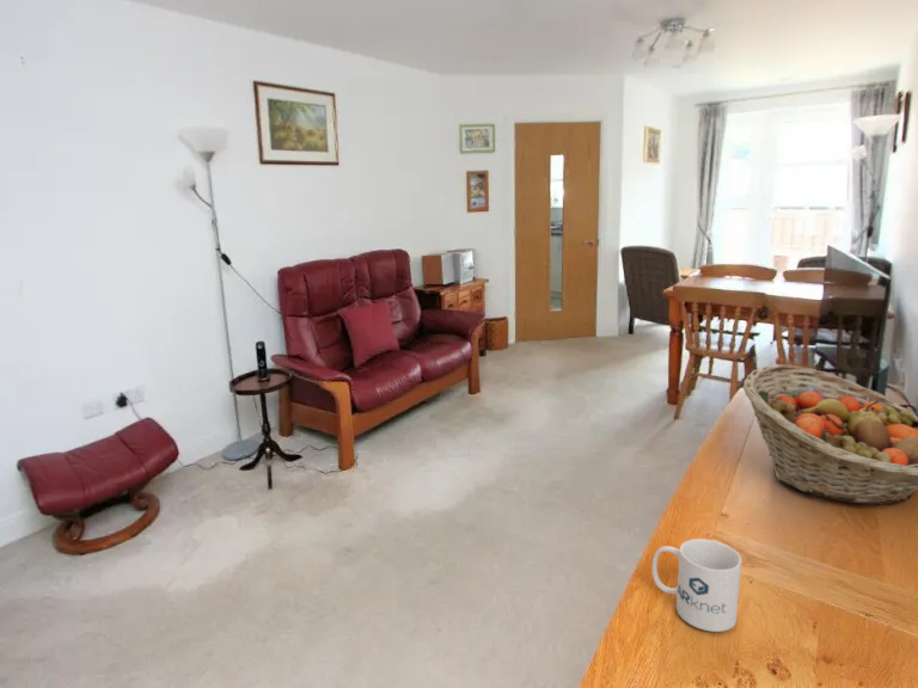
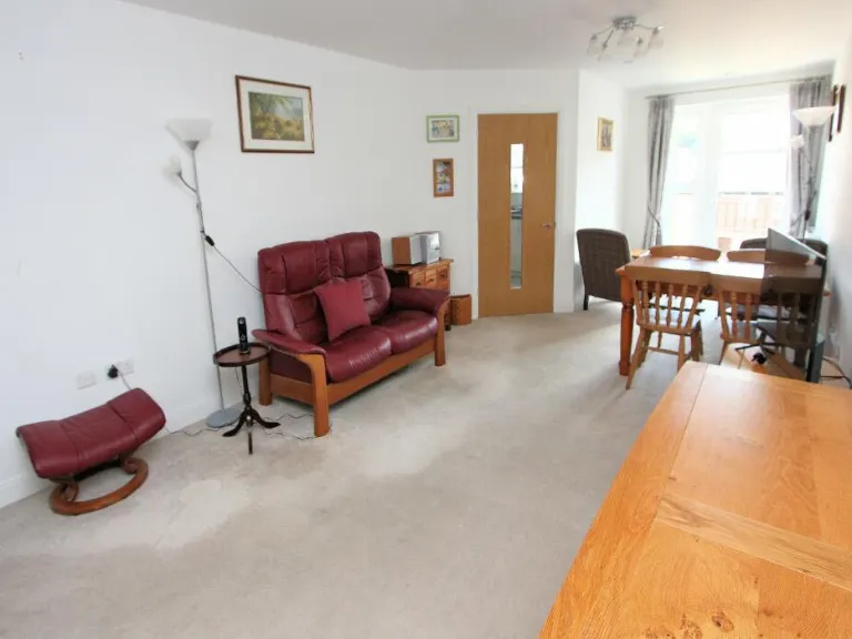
- mug [651,538,742,633]
- fruit basket [742,363,918,505]
